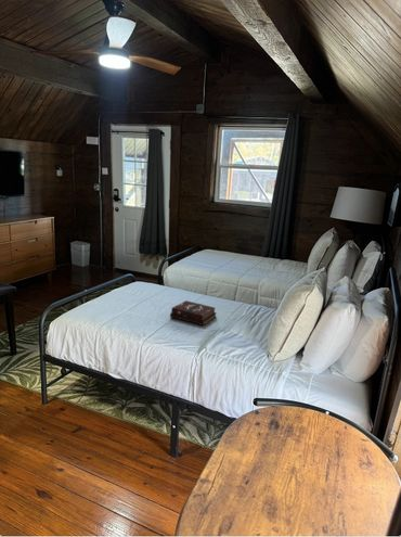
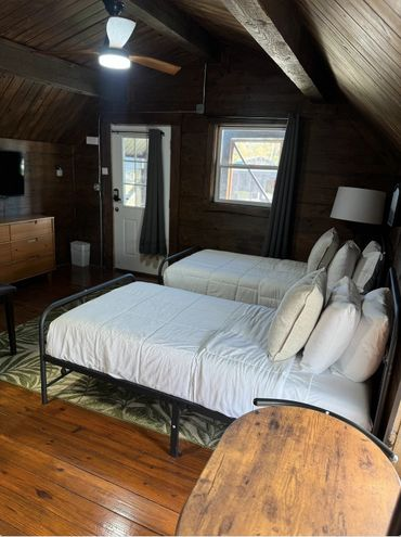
- hardback book [169,299,218,327]
